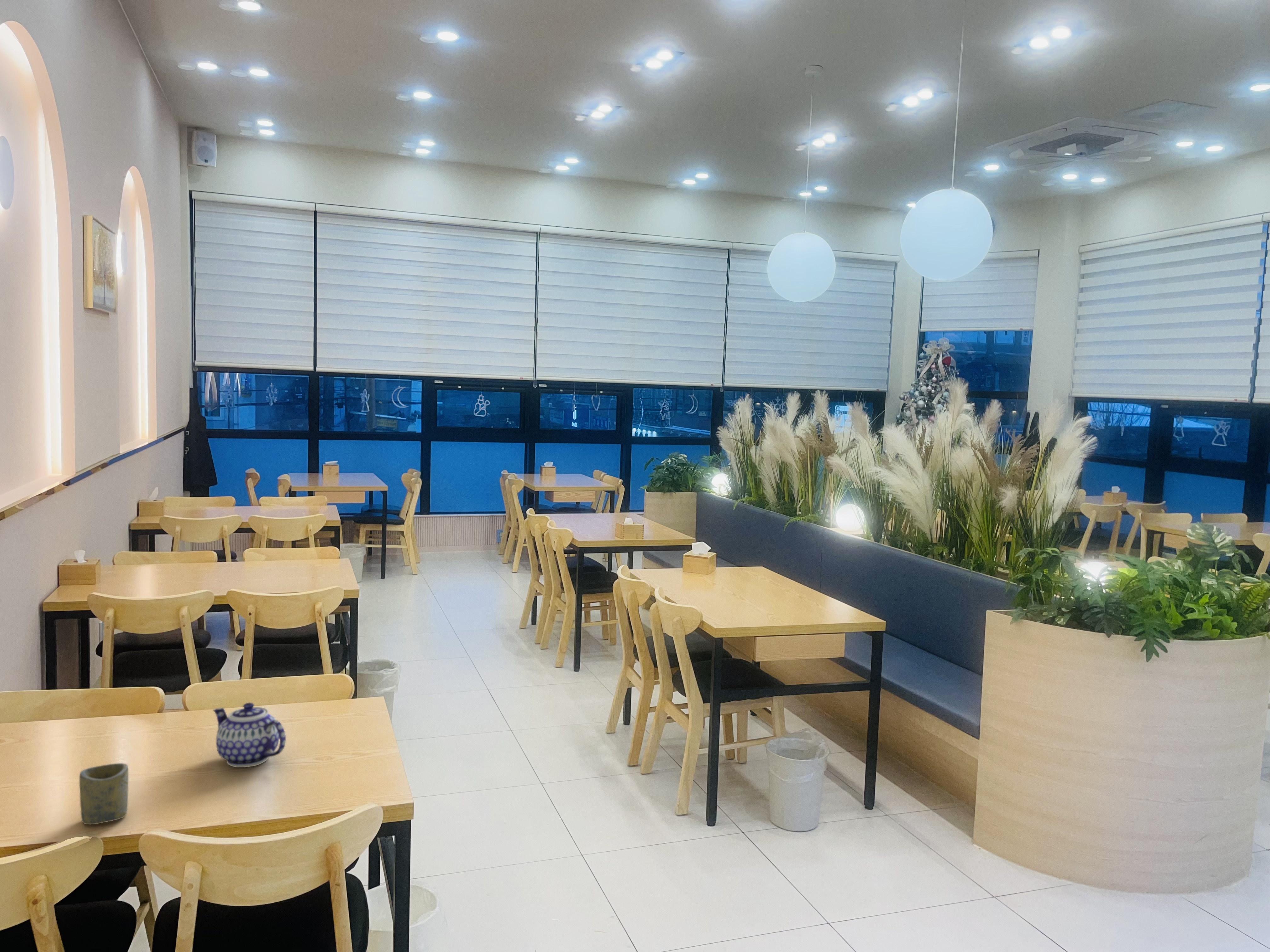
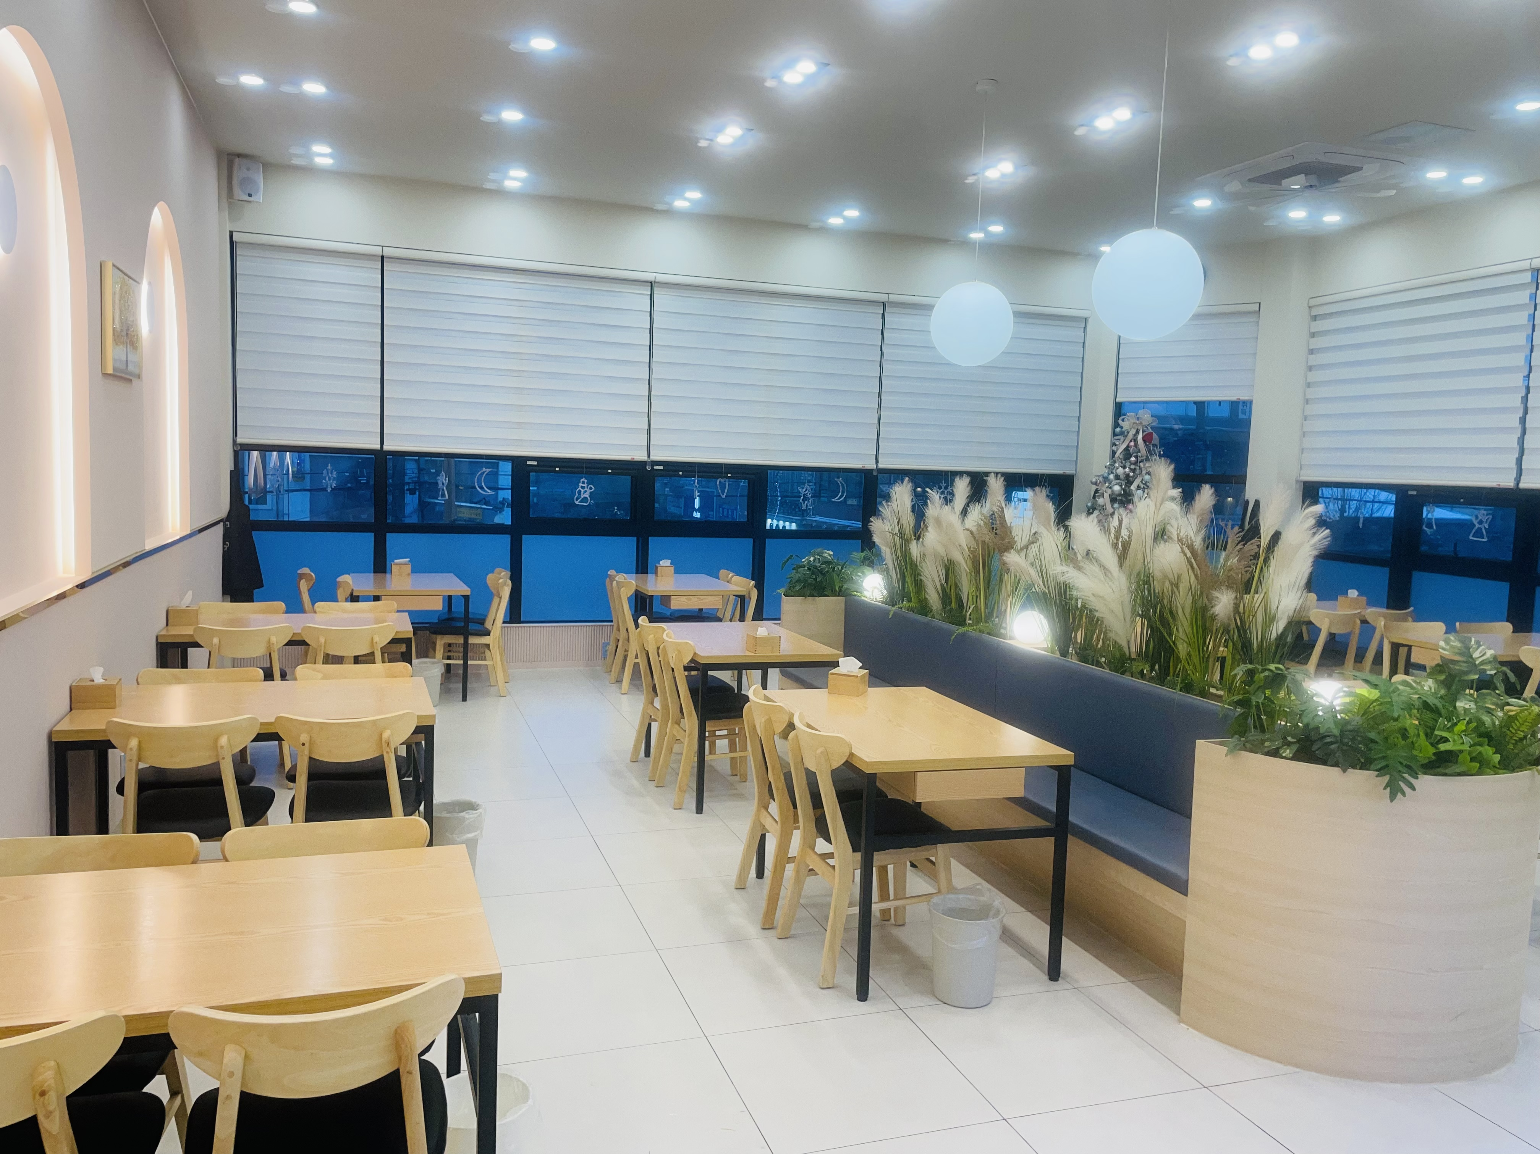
- cup [79,763,129,825]
- teapot [213,702,286,768]
